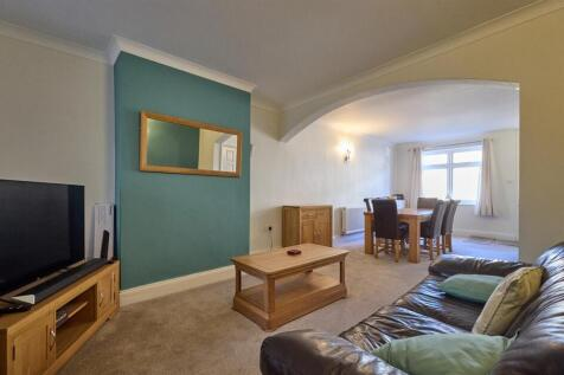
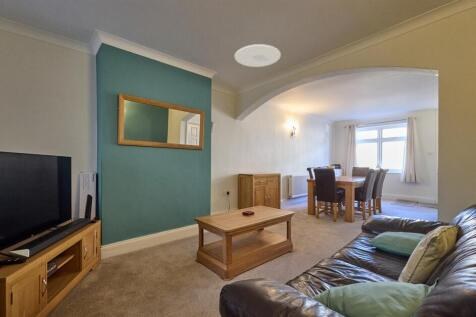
+ ceiling light [234,43,282,68]
